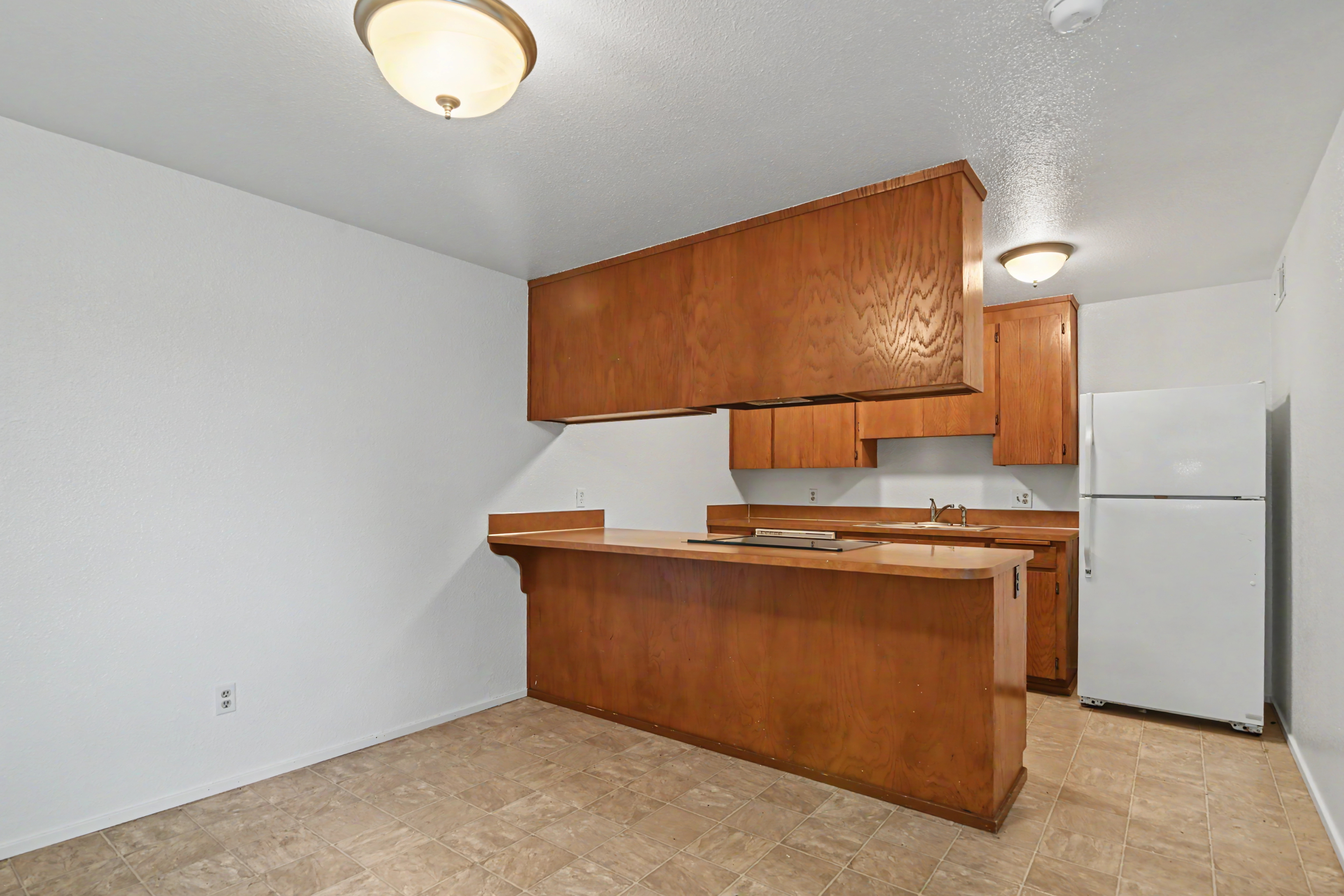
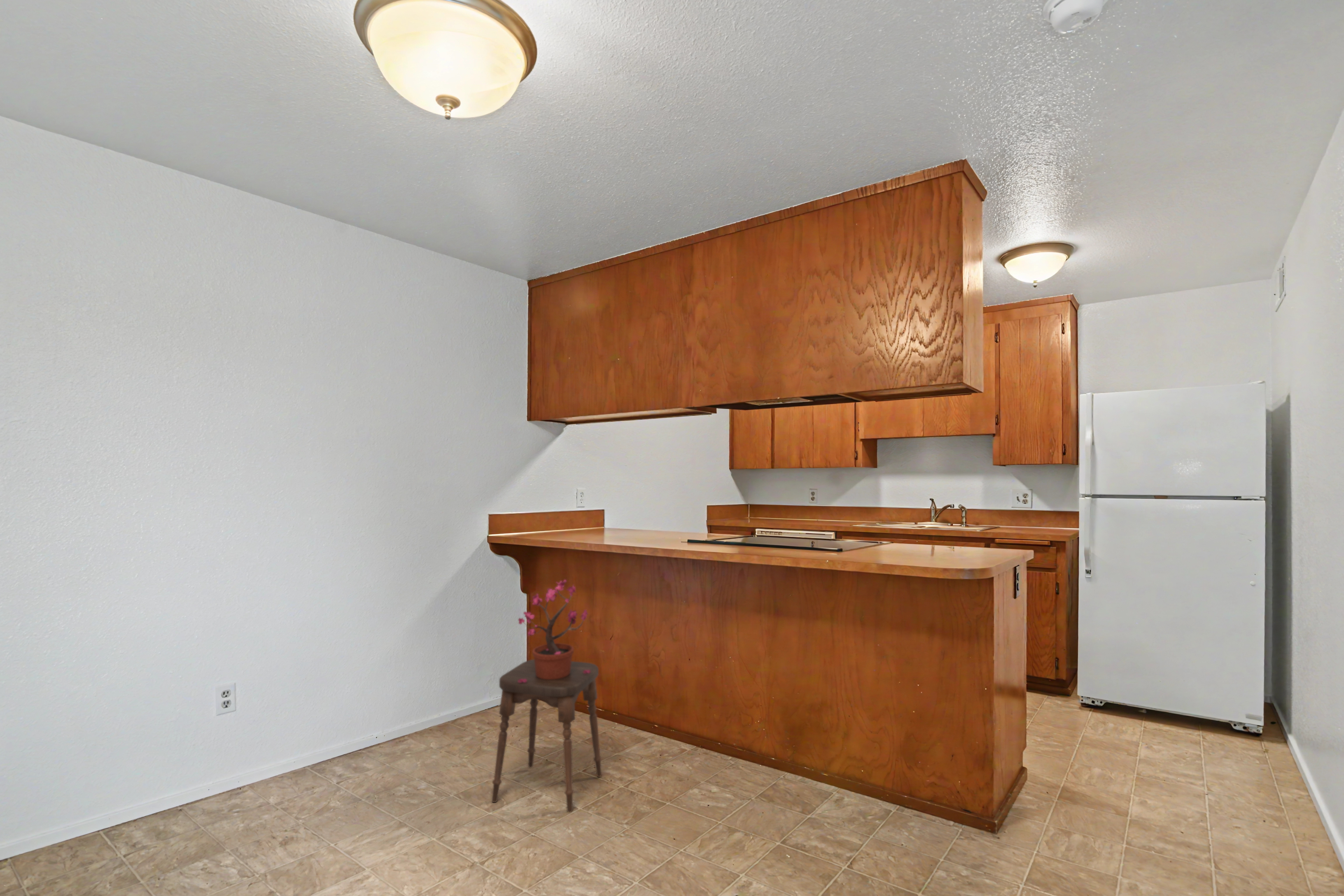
+ stool [491,659,602,812]
+ potted plant [518,579,591,683]
